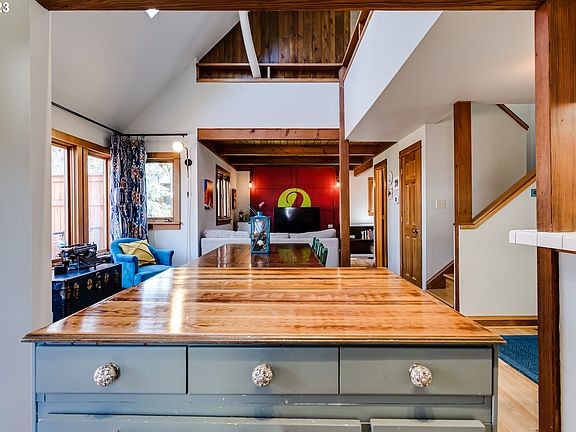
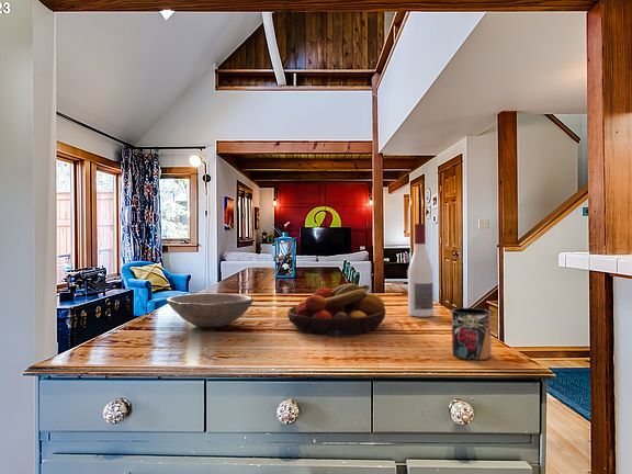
+ bowl [166,293,255,328]
+ fruit bowl [286,282,386,338]
+ mug [451,307,493,361]
+ alcohol [407,223,435,318]
